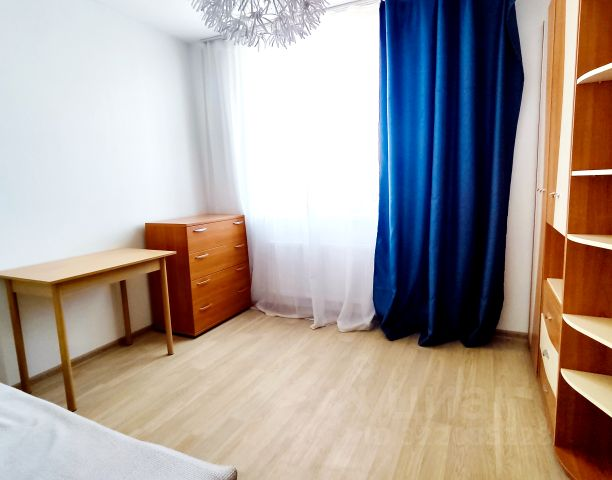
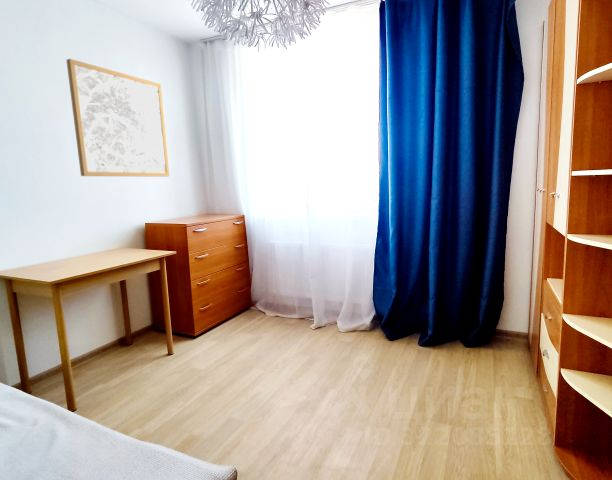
+ wall art [65,58,170,177]
